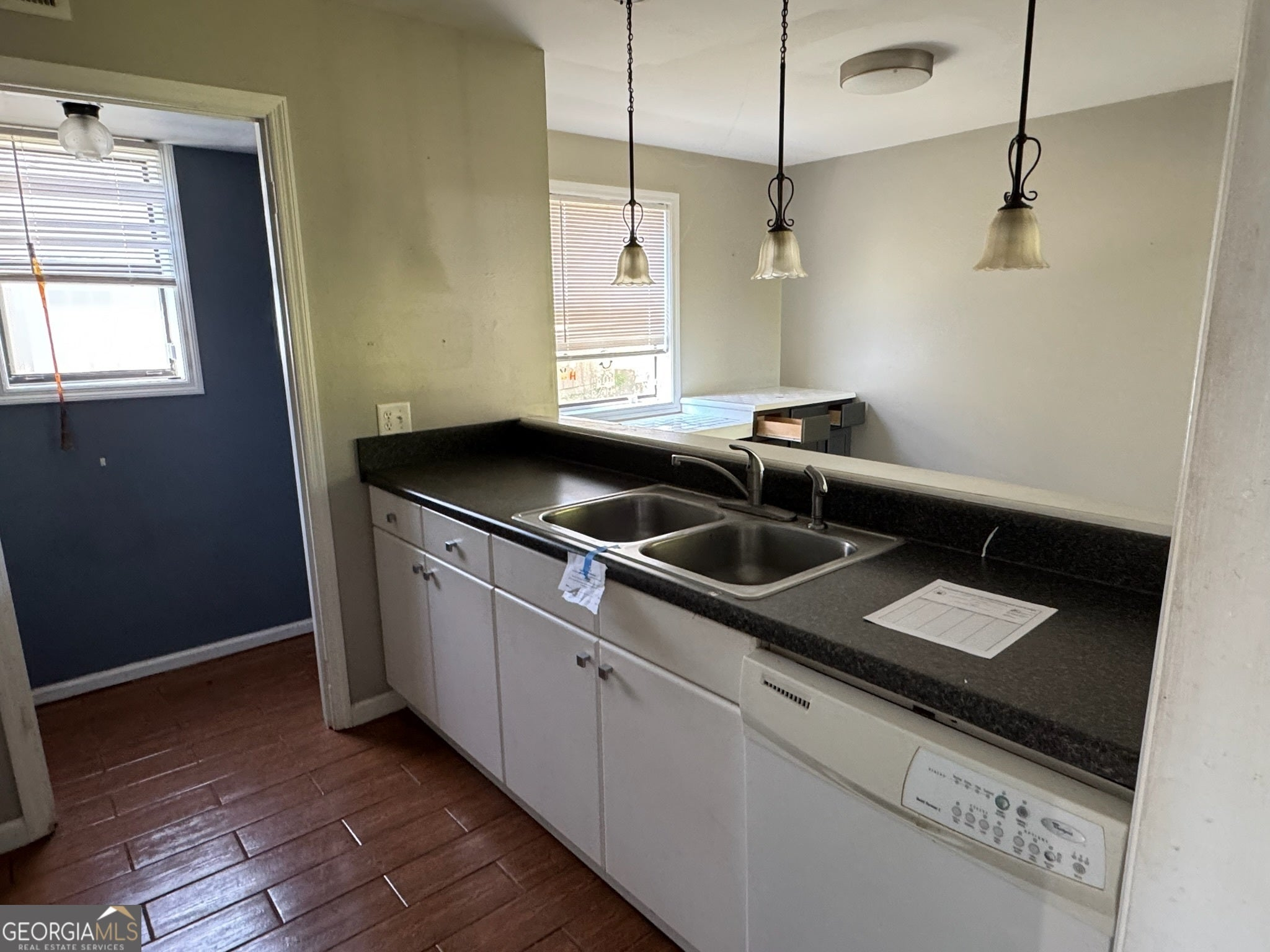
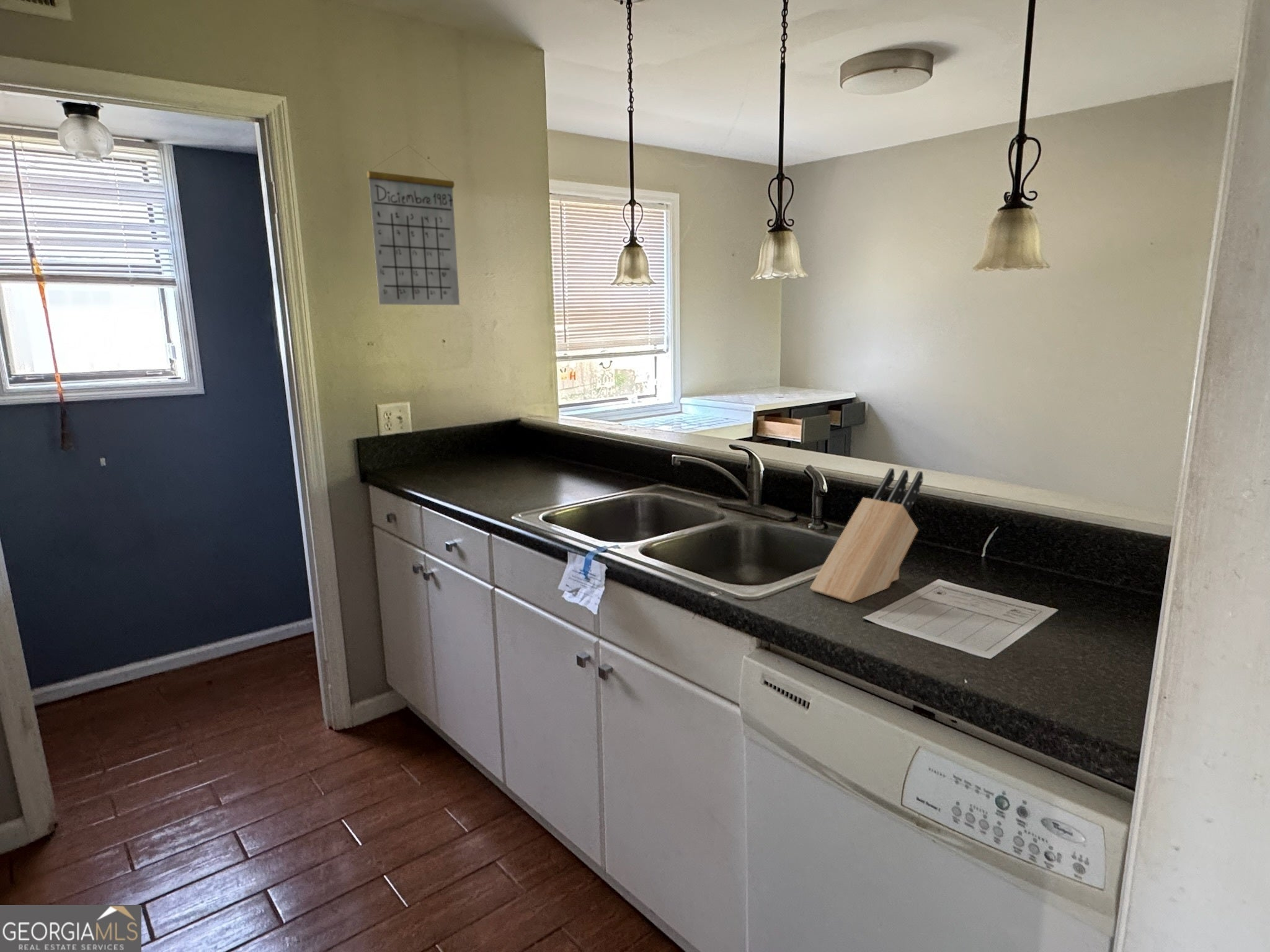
+ calendar [366,144,460,306]
+ knife block [809,467,924,604]
